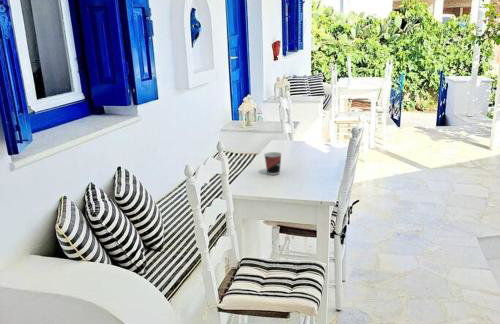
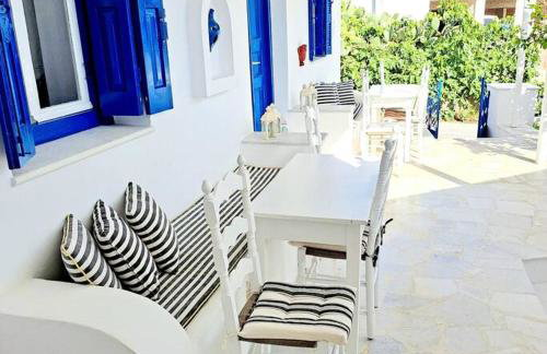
- cup [263,151,283,176]
